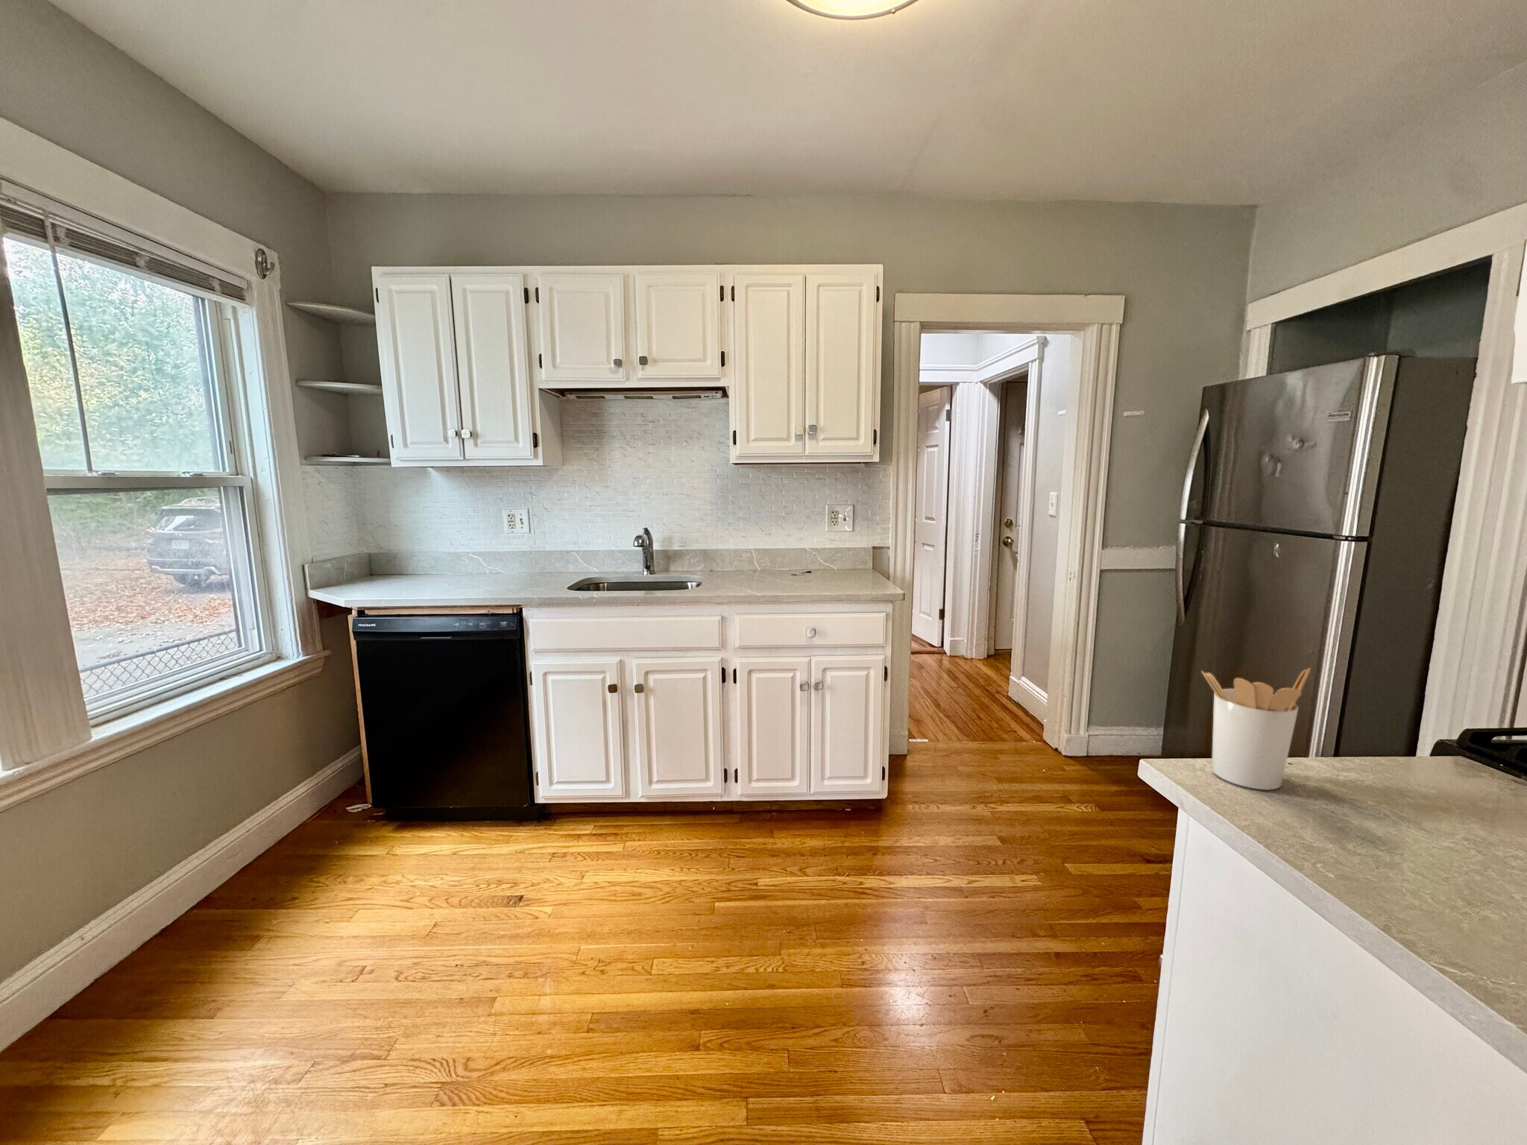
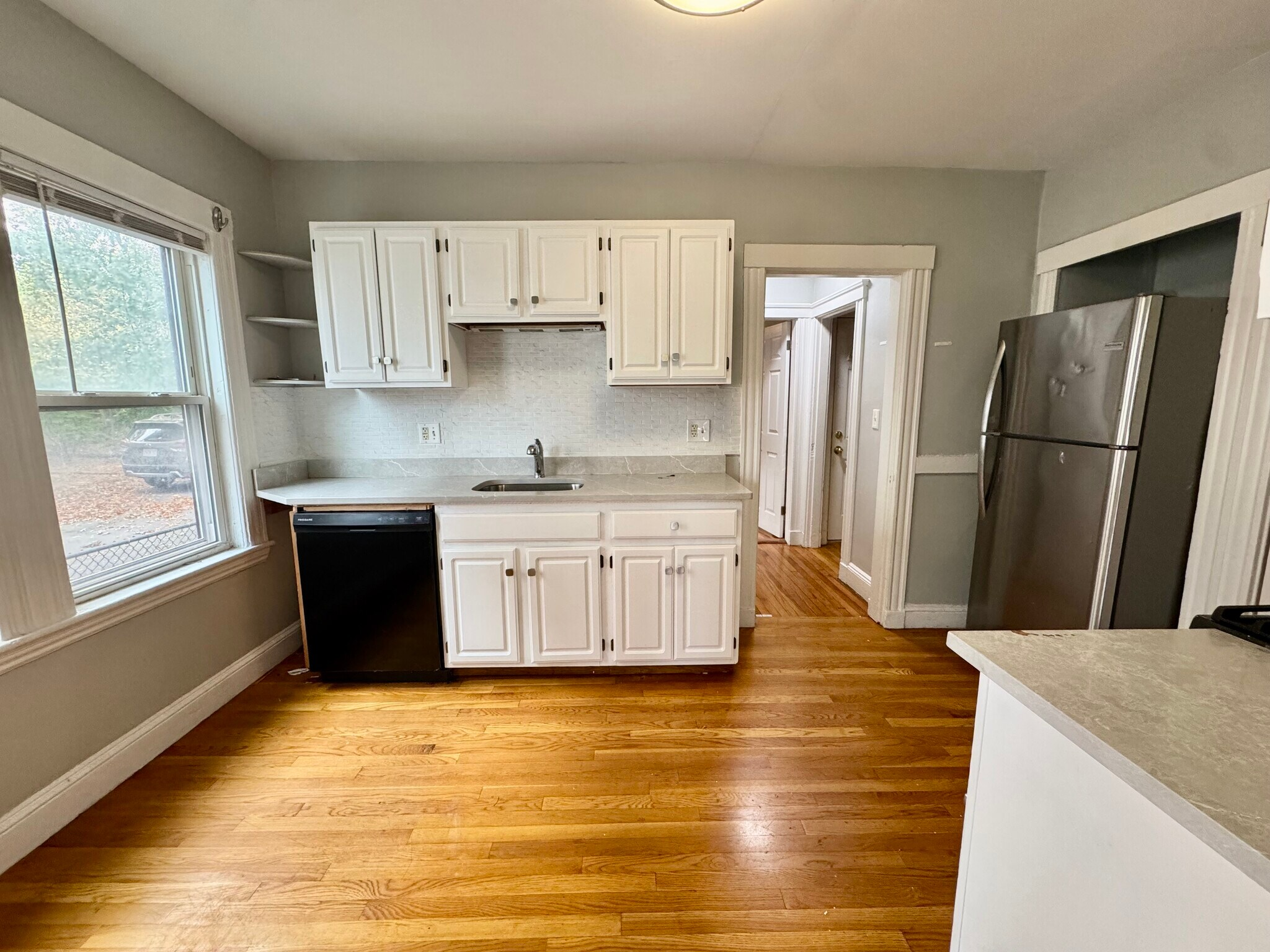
- utensil holder [1200,668,1312,791]
